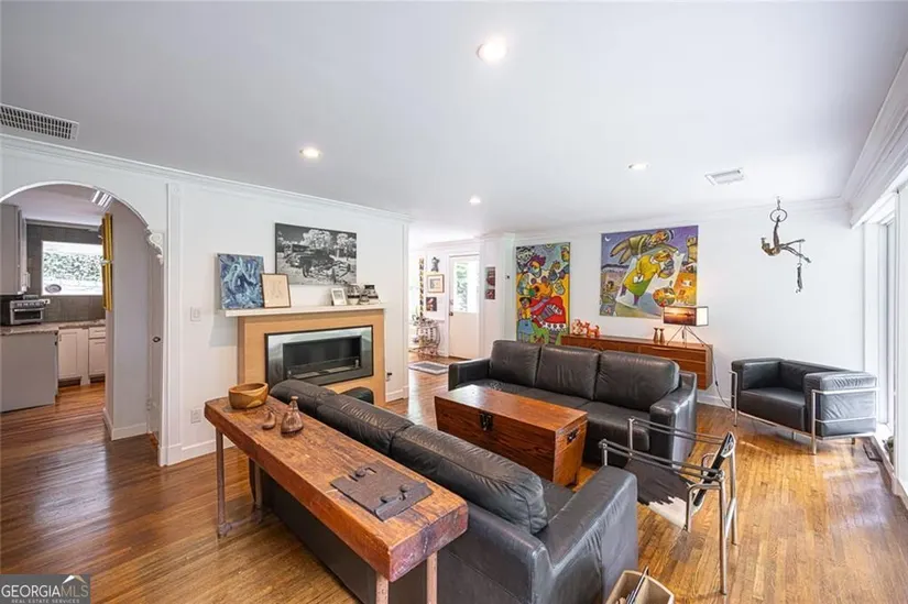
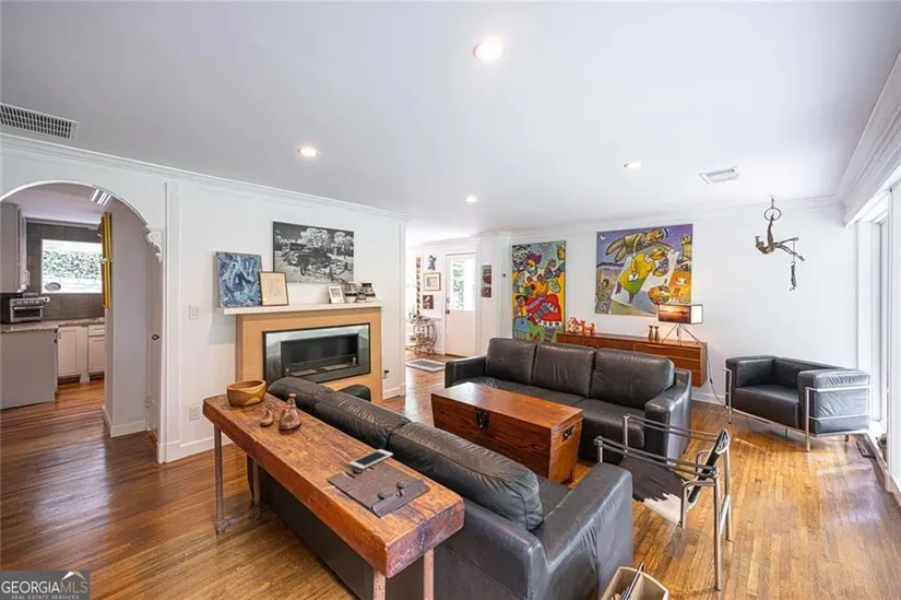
+ cell phone [348,448,394,470]
